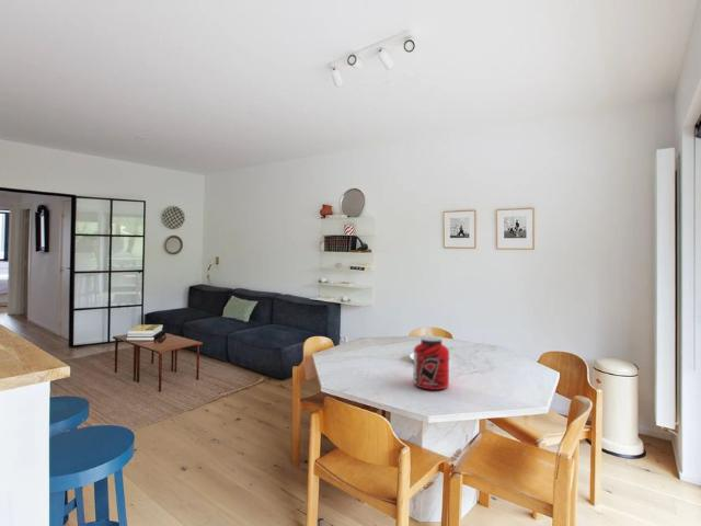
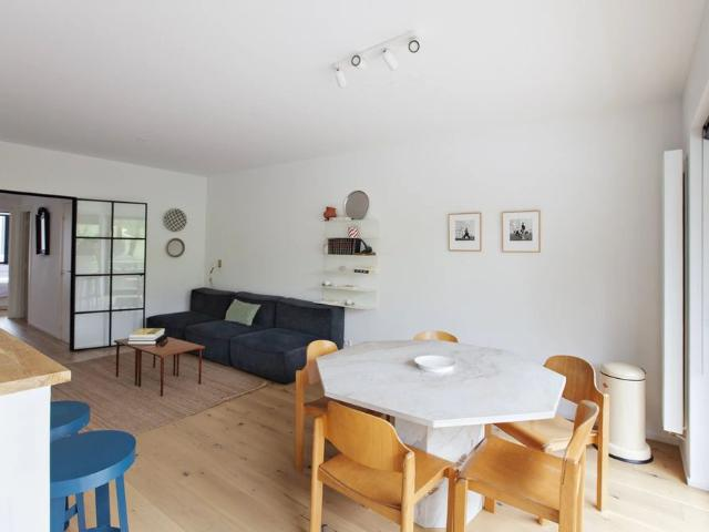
- protein powder [413,336,450,391]
